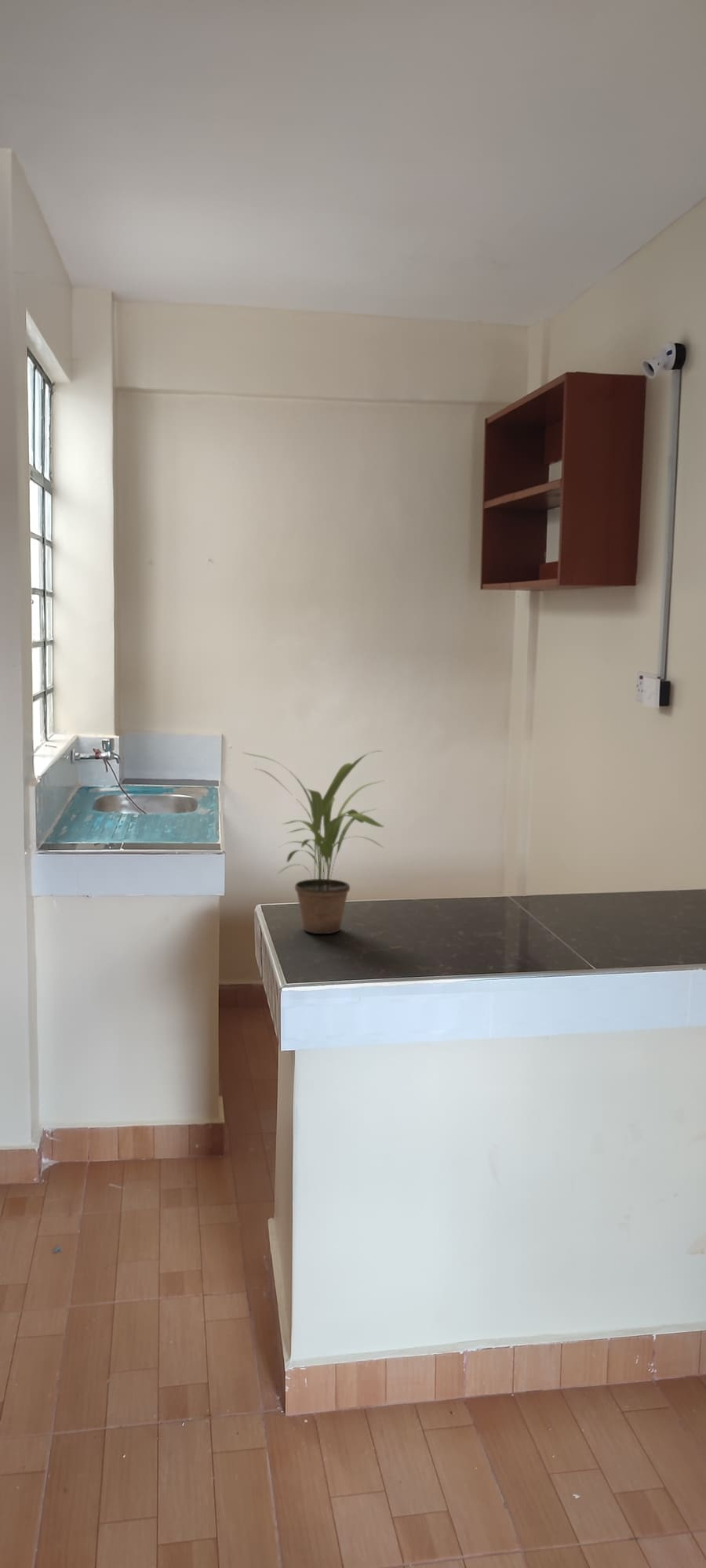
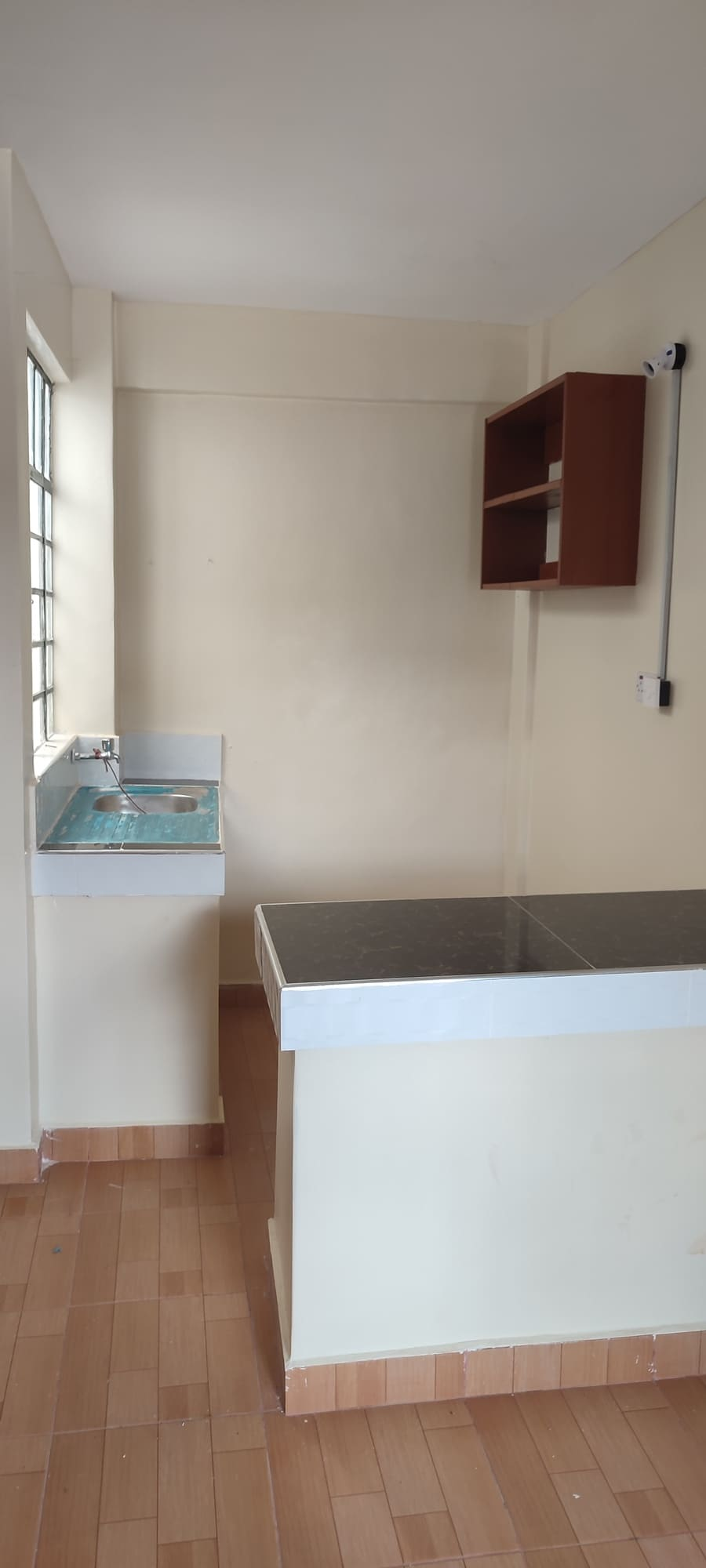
- potted plant [242,750,386,935]
